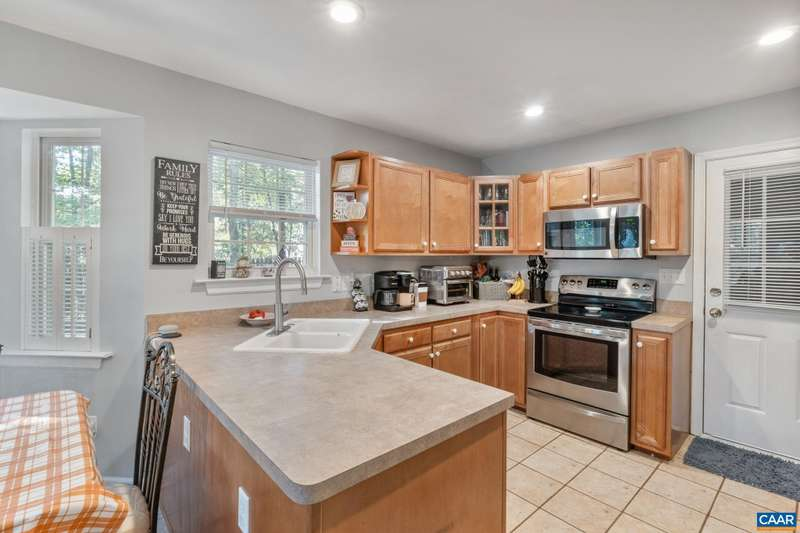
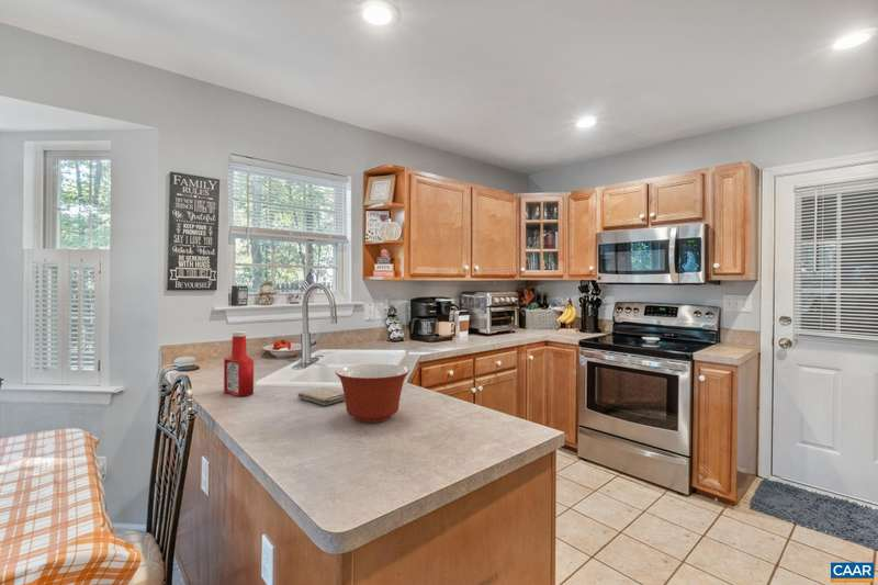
+ soap bottle [223,330,255,397]
+ mixing bowl [335,363,410,424]
+ washcloth [296,386,345,406]
